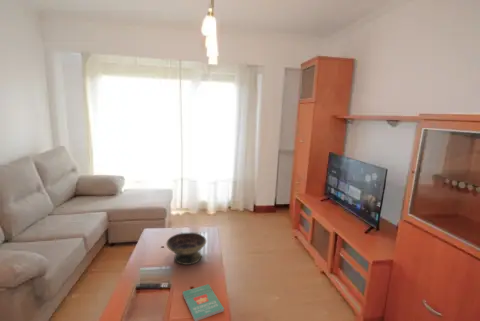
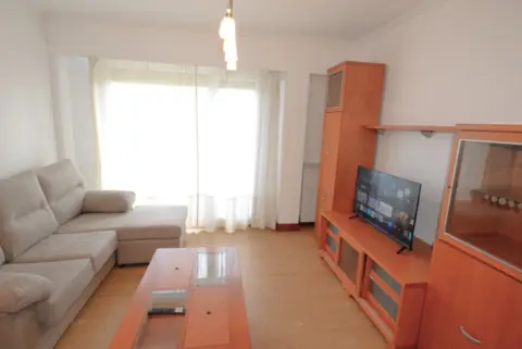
- book [182,283,225,321]
- decorative bowl [165,232,207,266]
